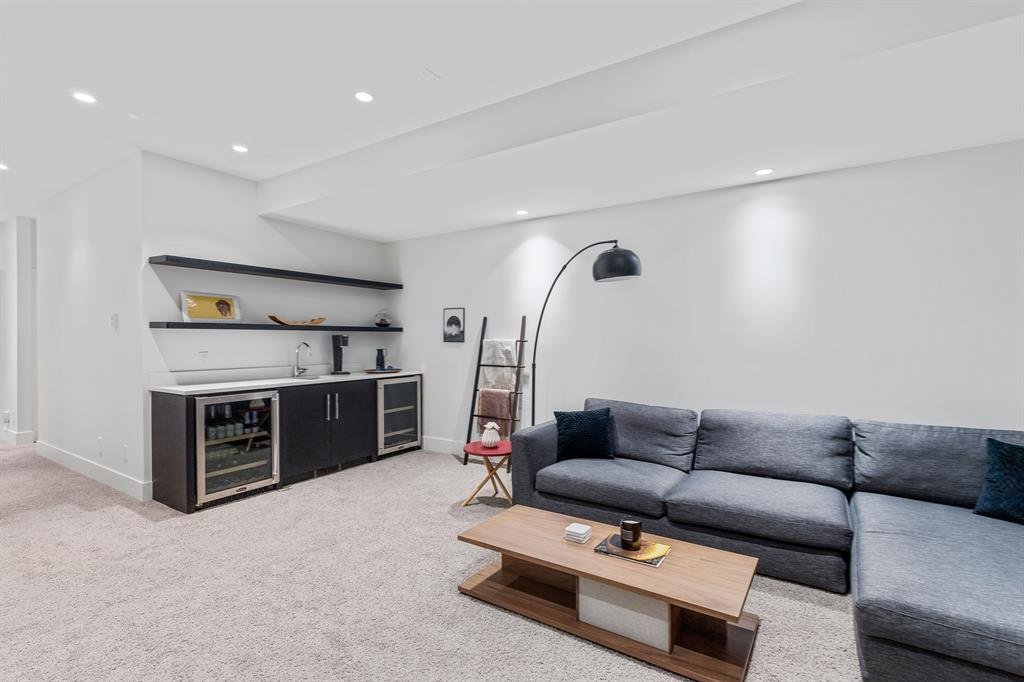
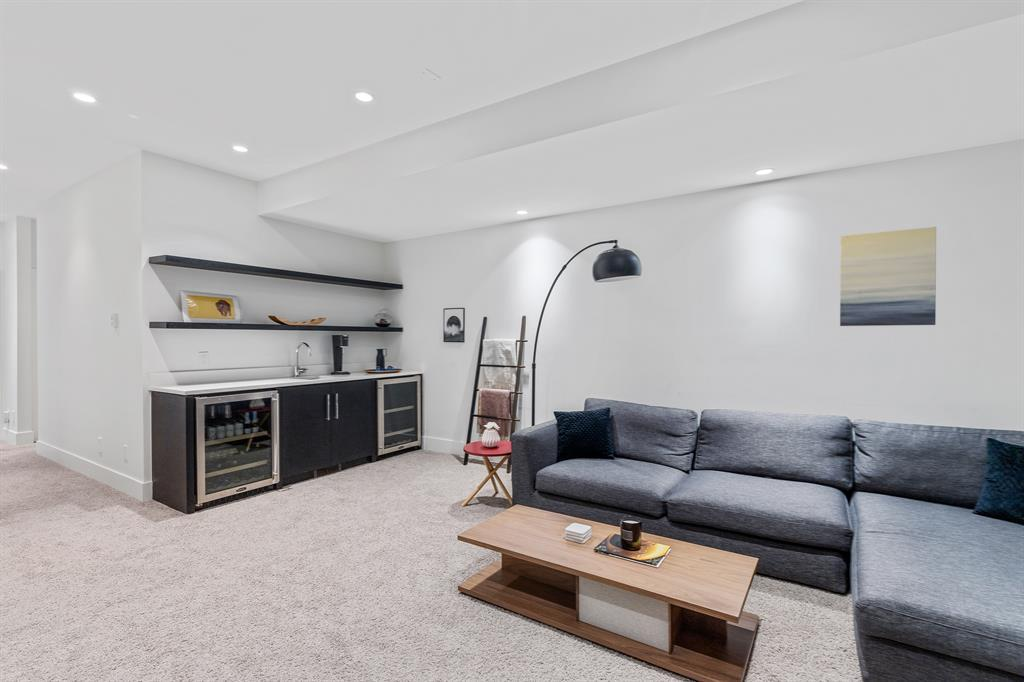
+ wall art [839,226,937,327]
